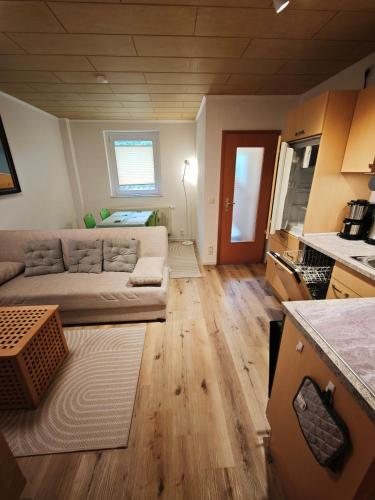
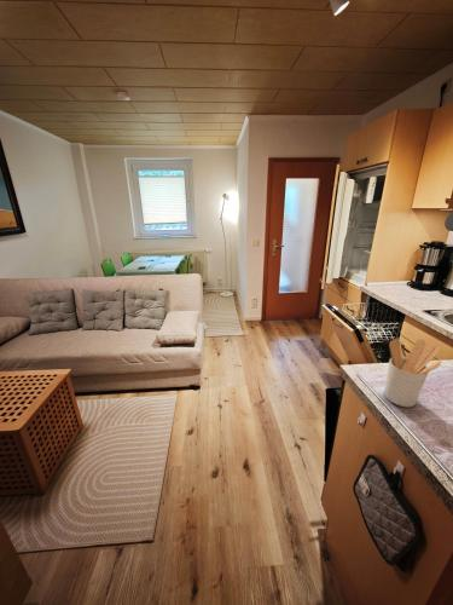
+ utensil holder [383,338,443,408]
